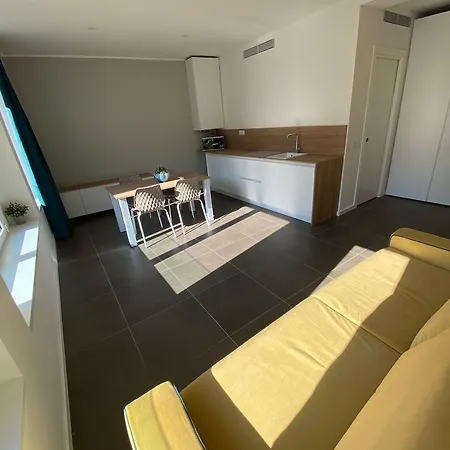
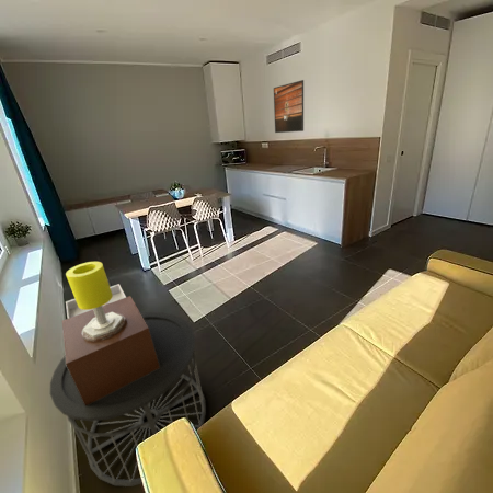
+ side table [49,311,207,488]
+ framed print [273,79,305,134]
+ table lamp [61,261,160,406]
